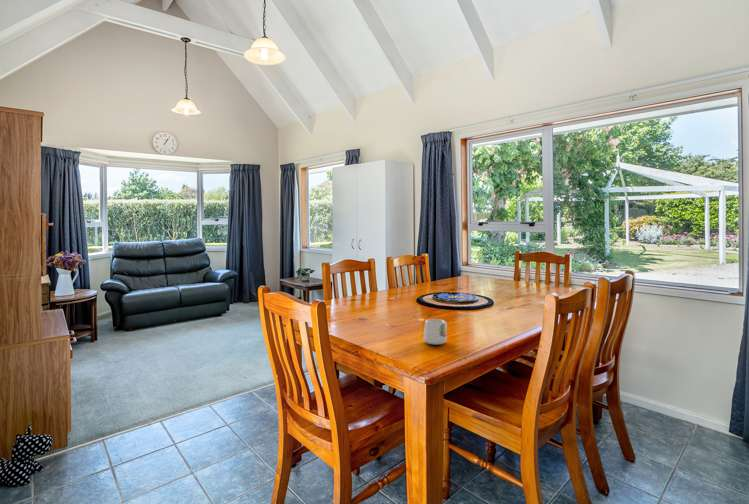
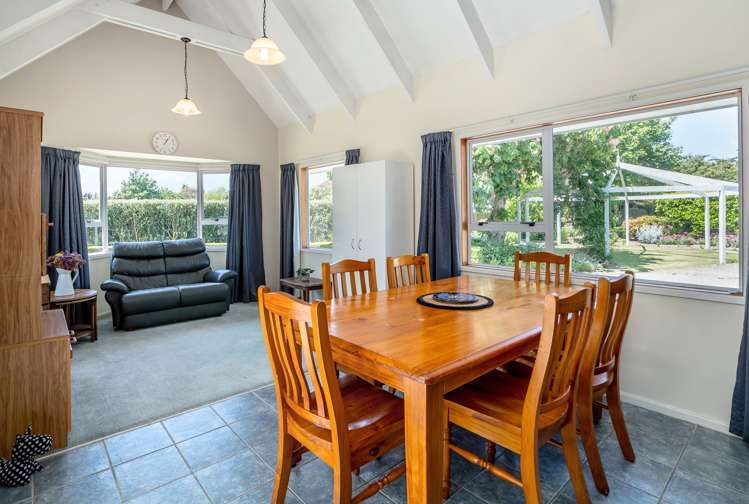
- mug [423,318,448,346]
